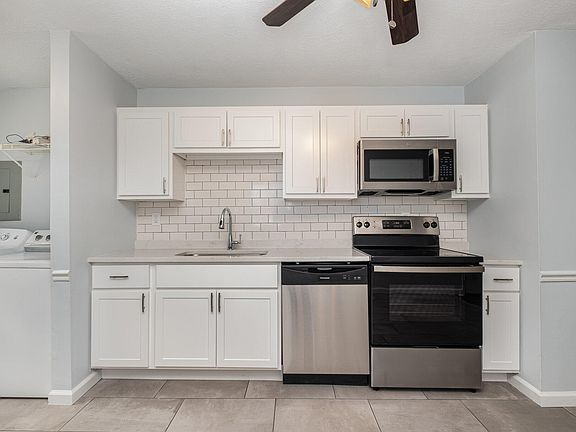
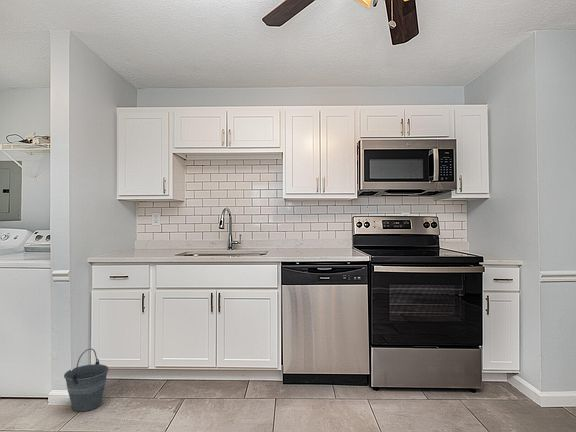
+ bucket [63,348,110,413]
